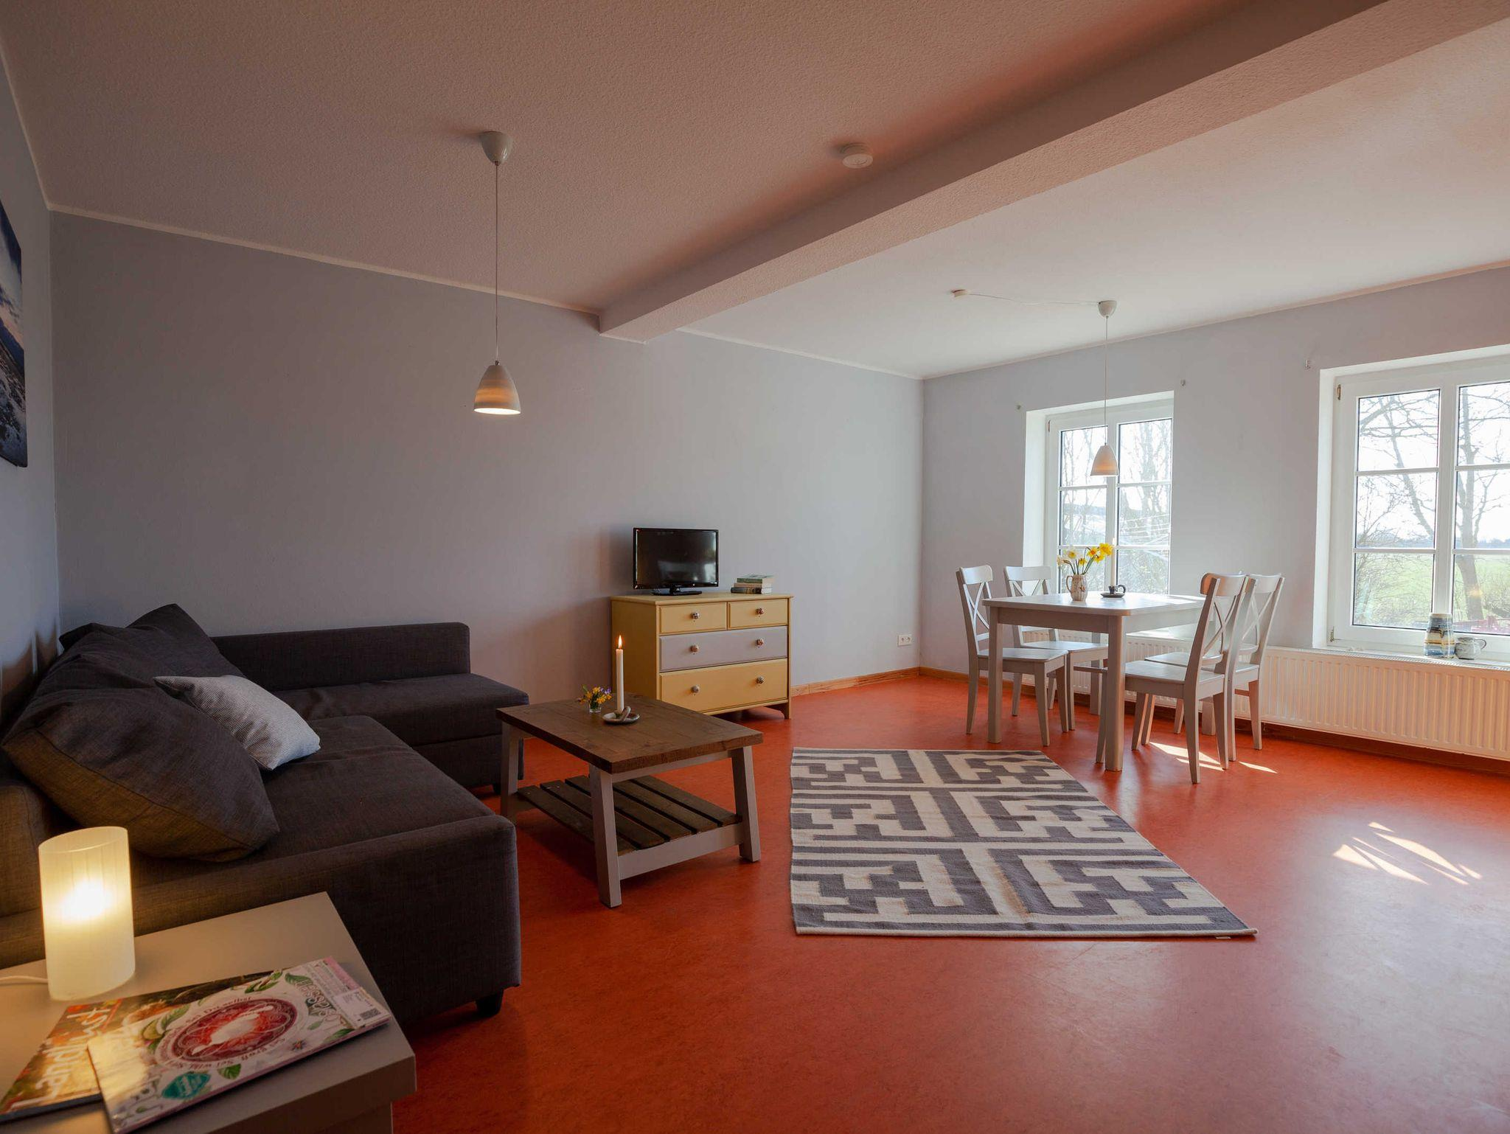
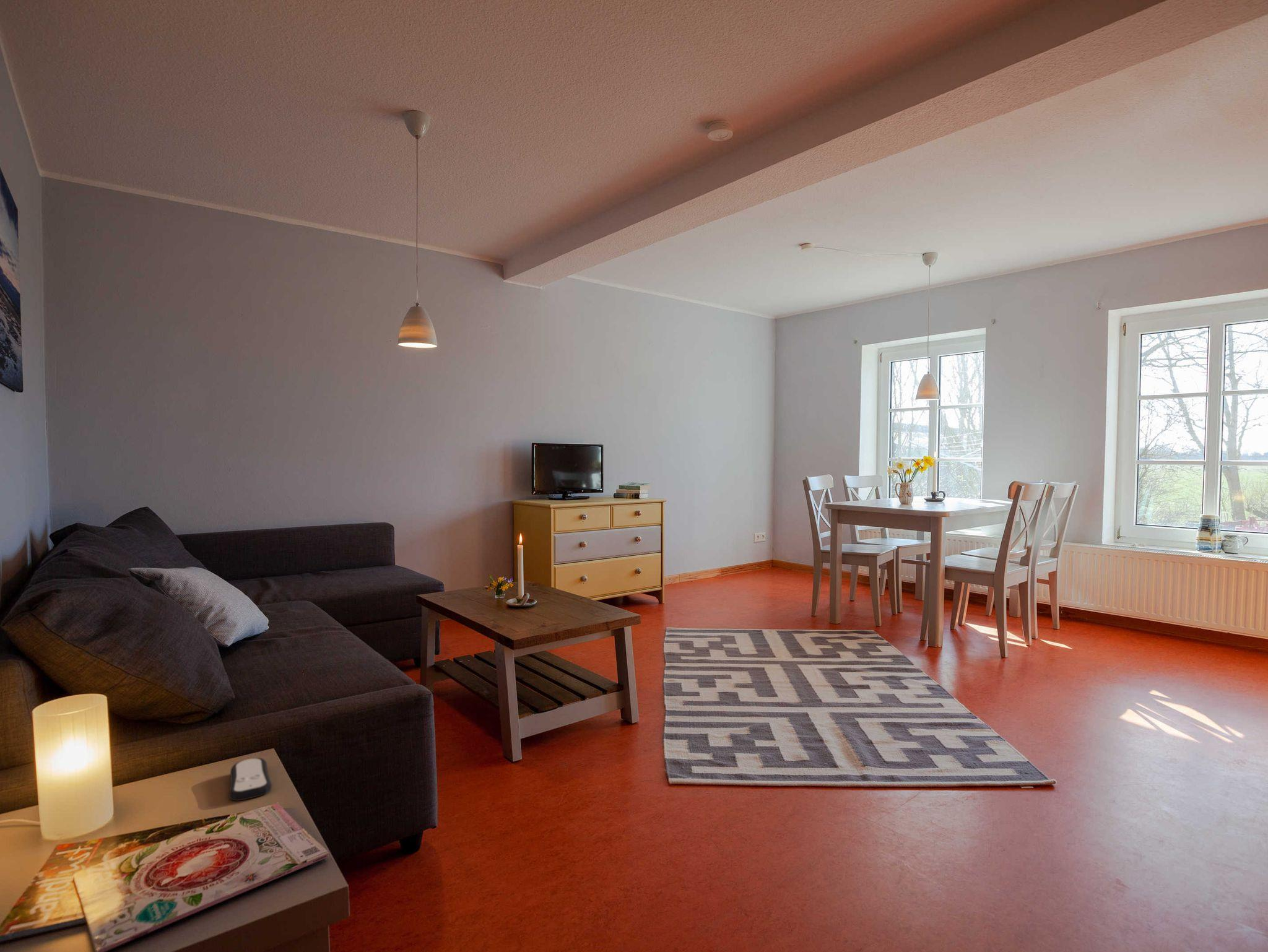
+ remote control [228,757,272,802]
